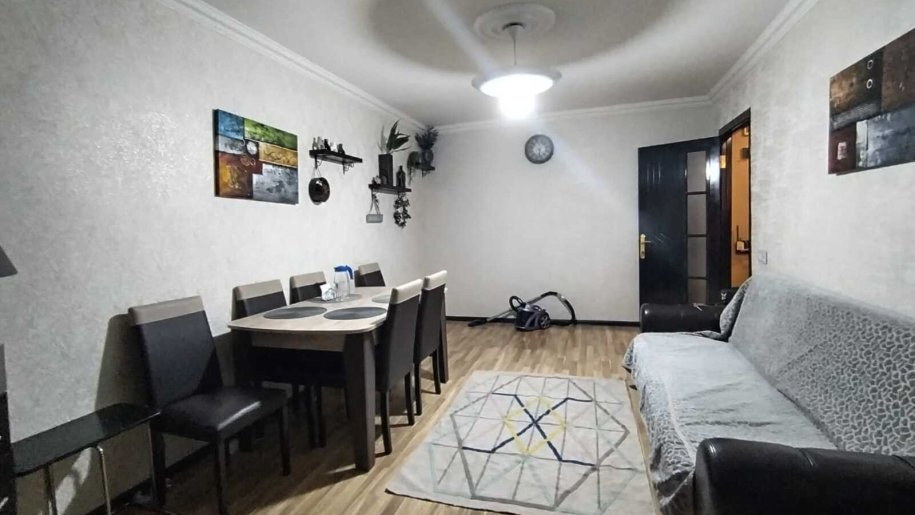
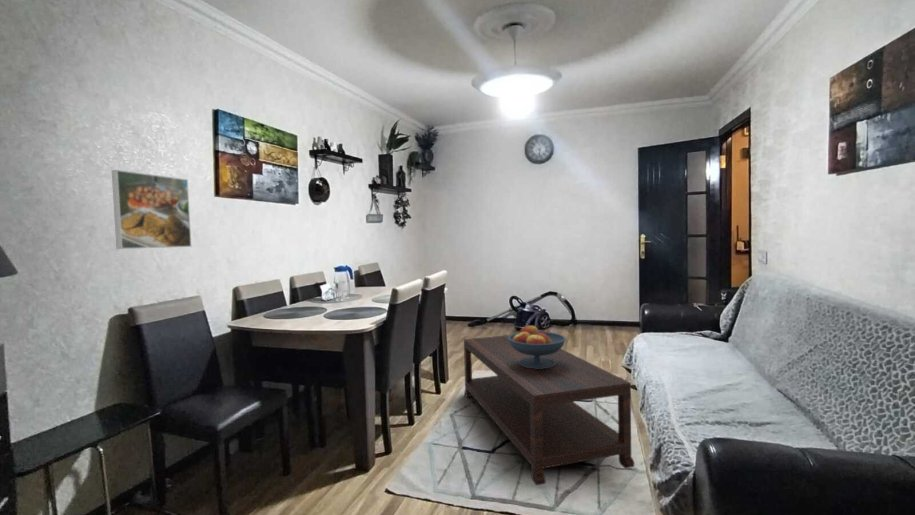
+ coffee table [463,334,635,486]
+ fruit bowl [508,323,567,369]
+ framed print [111,169,192,250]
